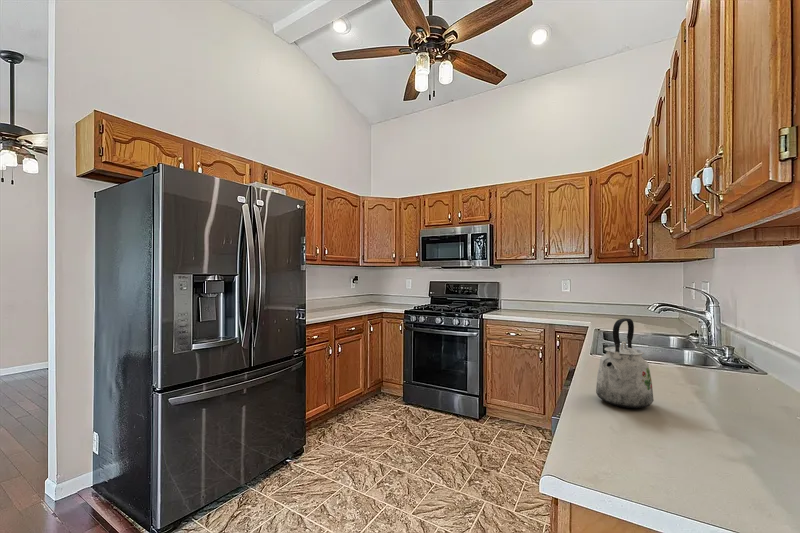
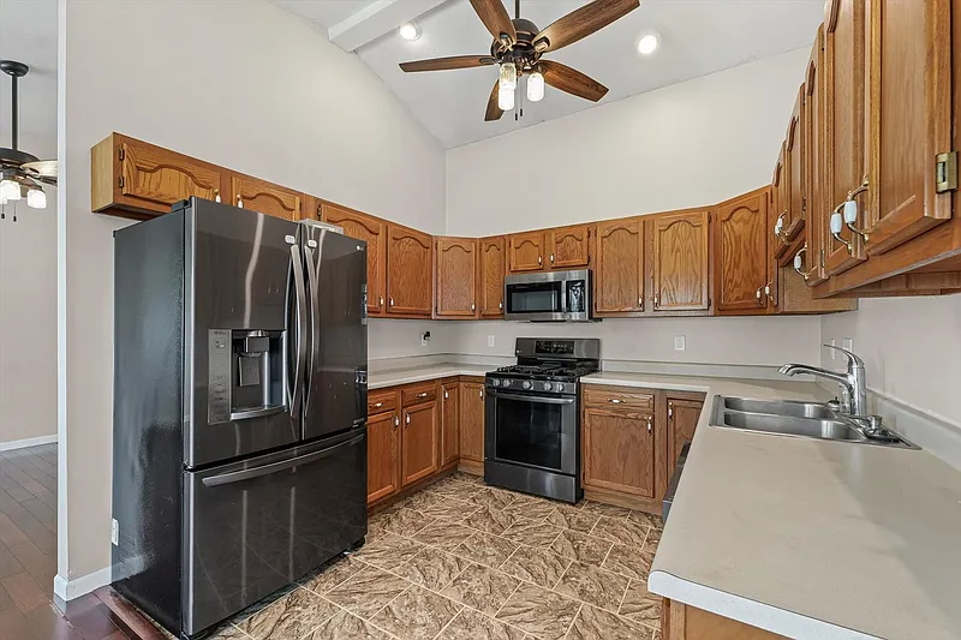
- kettle [595,317,655,409]
